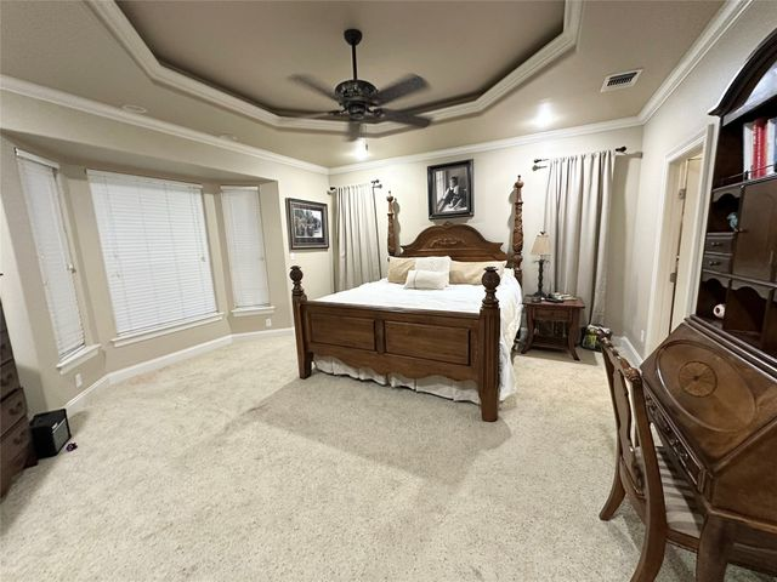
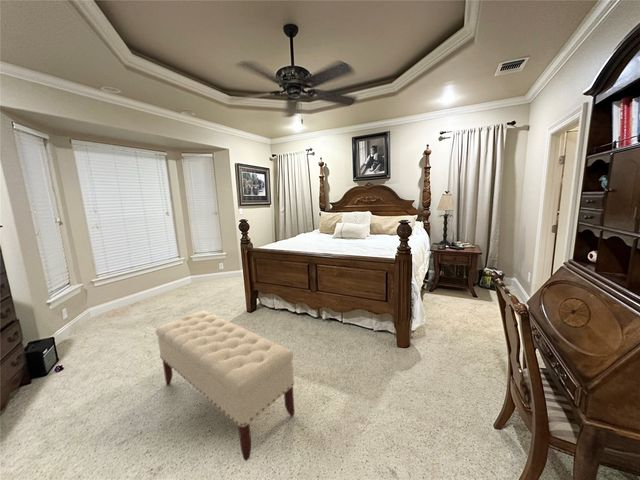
+ bench [155,310,296,462]
